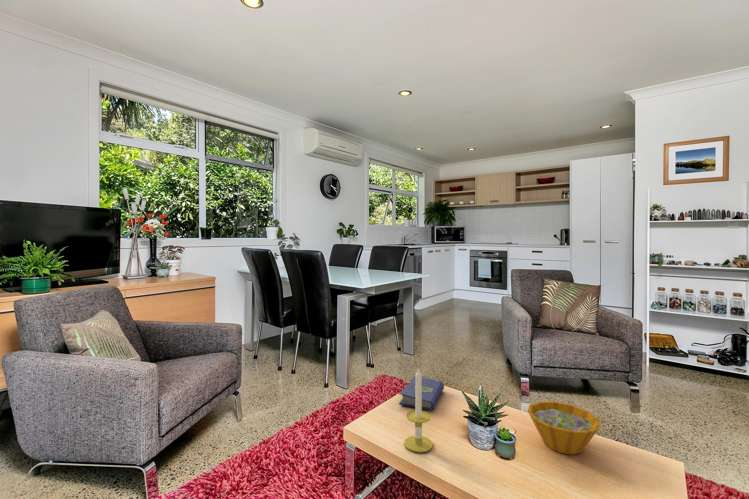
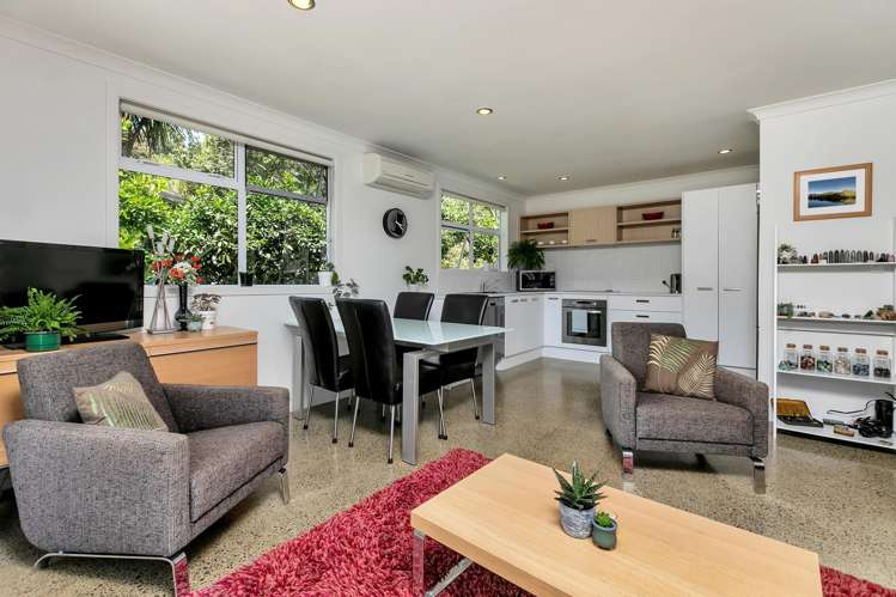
- candle [403,366,434,453]
- bowl [527,401,601,455]
- hardcover book [398,375,445,411]
